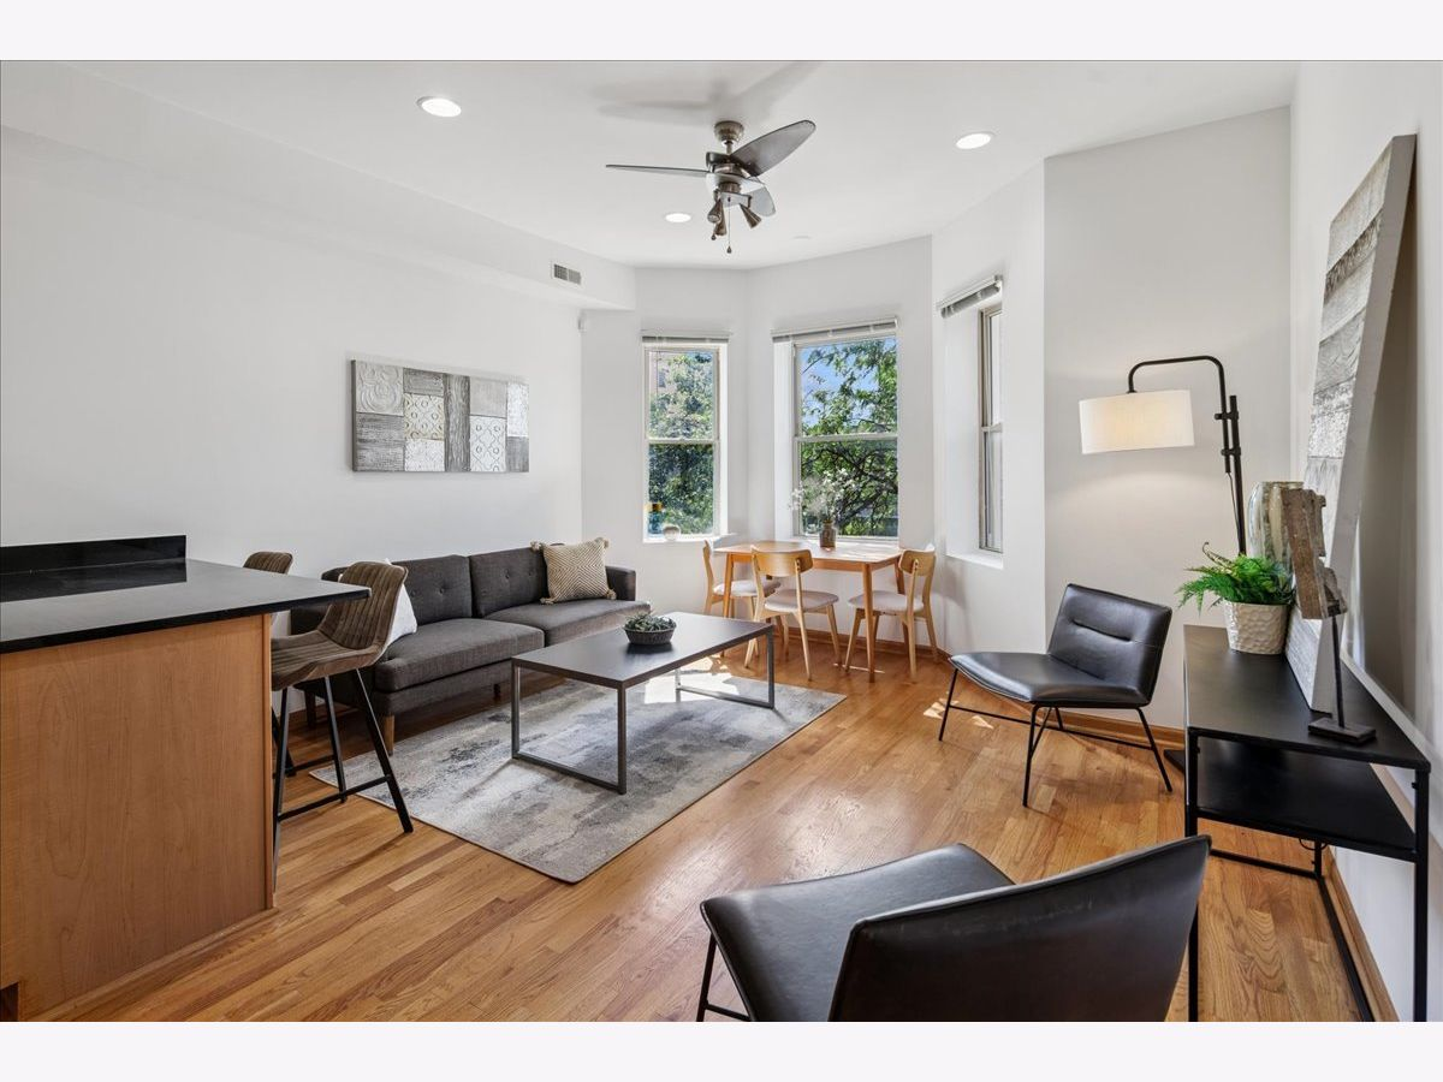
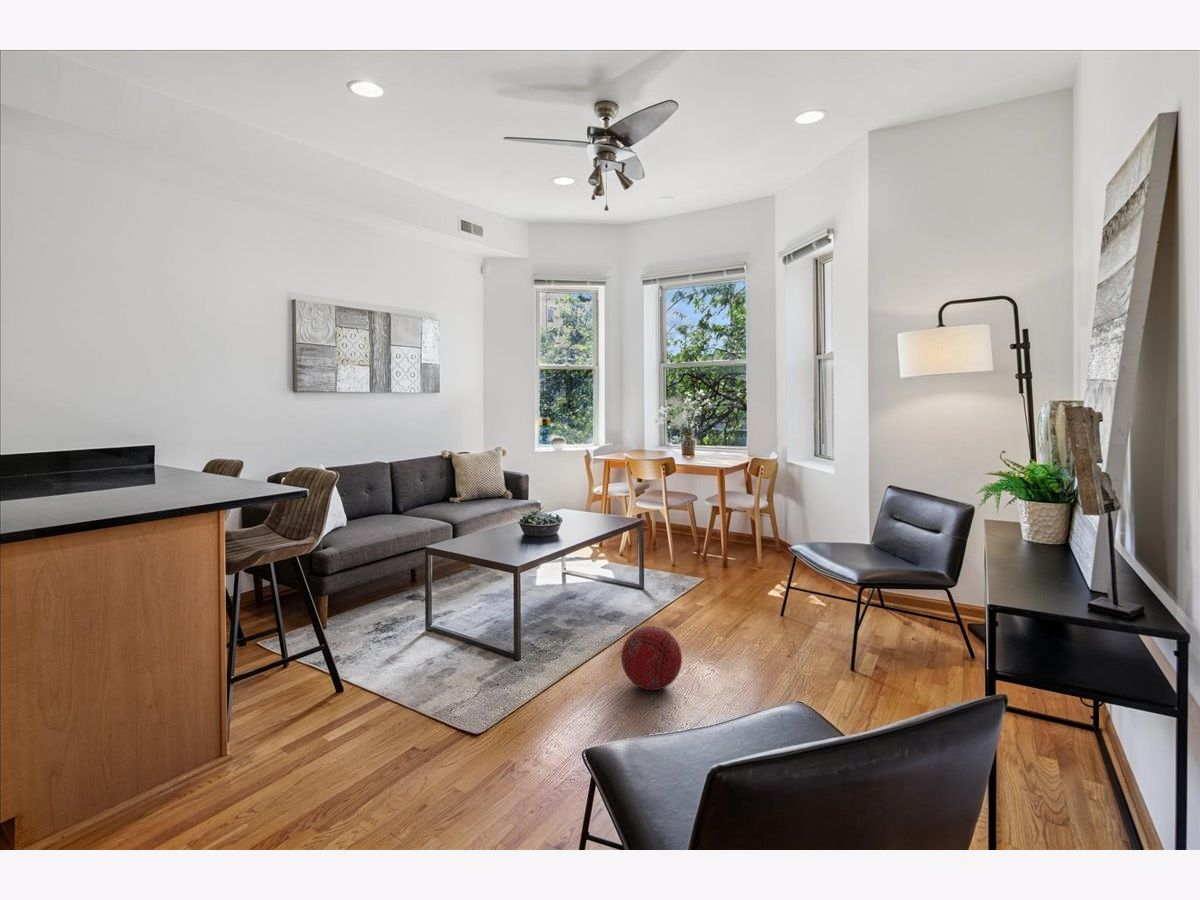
+ ball [620,625,683,691]
